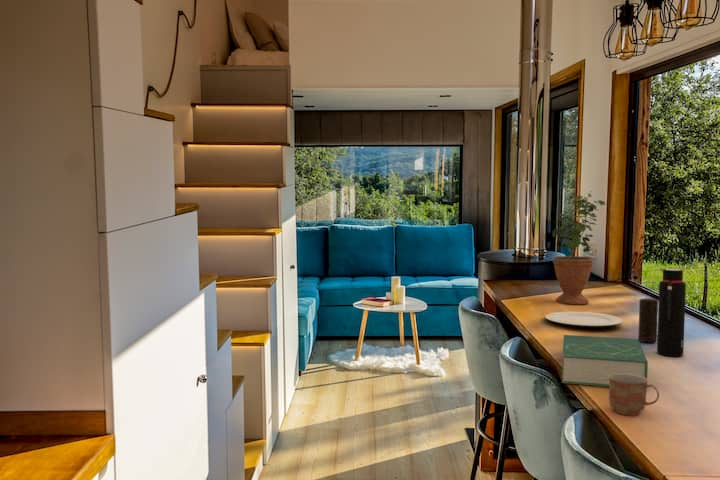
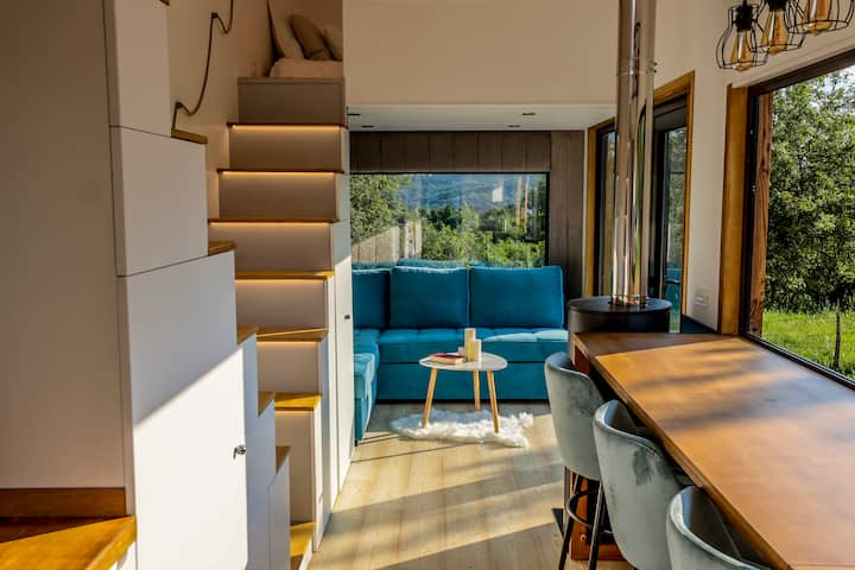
- candle [637,297,659,343]
- book [561,334,649,390]
- water bottle [656,268,687,357]
- plate [545,311,624,329]
- potted plant [551,190,607,305]
- mug [608,374,660,416]
